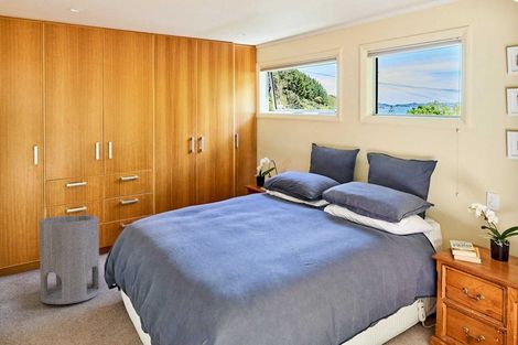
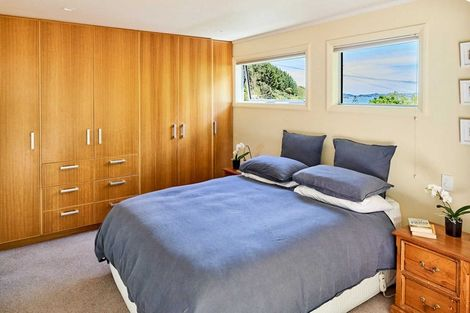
- cylinder [39,211,100,305]
